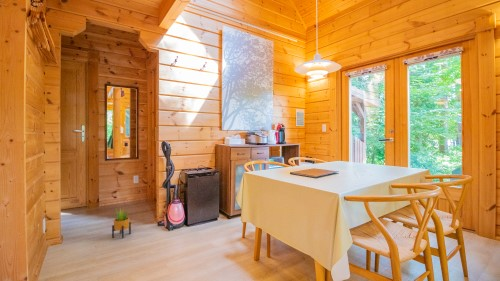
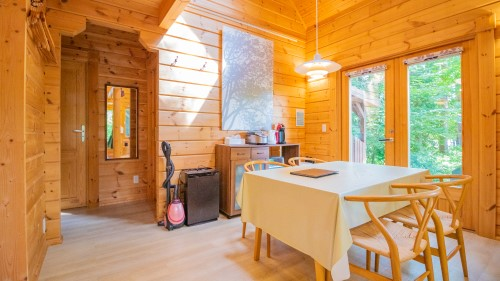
- potted plant [111,206,132,239]
